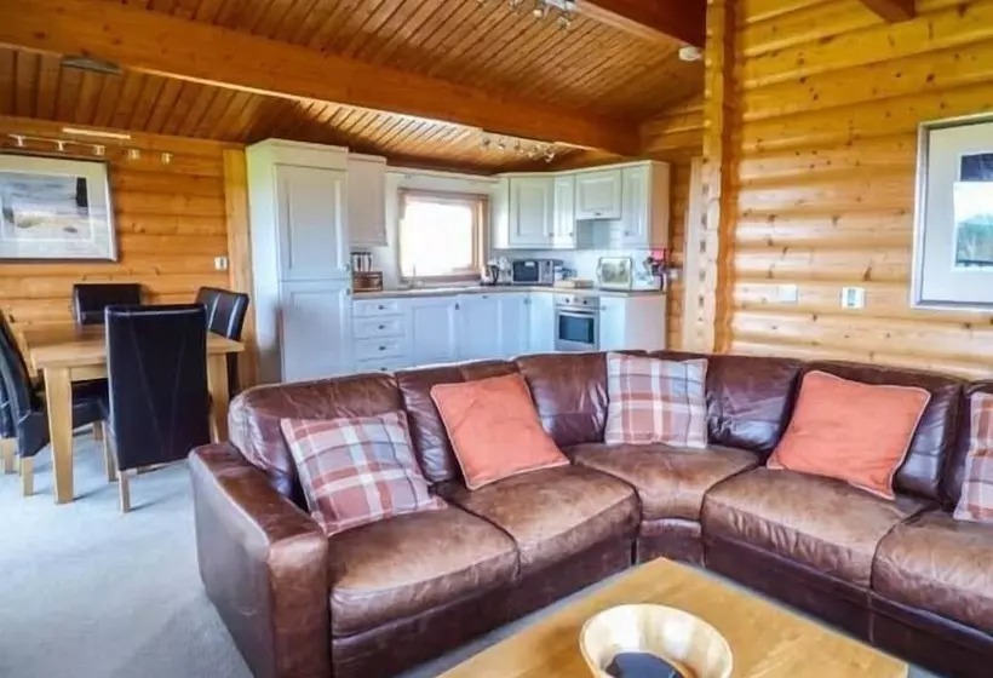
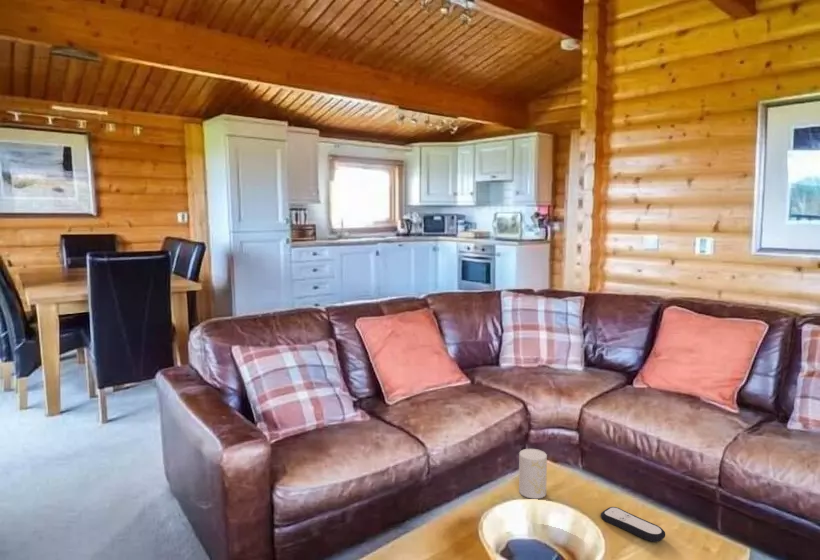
+ cup [518,448,548,500]
+ remote control [600,506,666,543]
